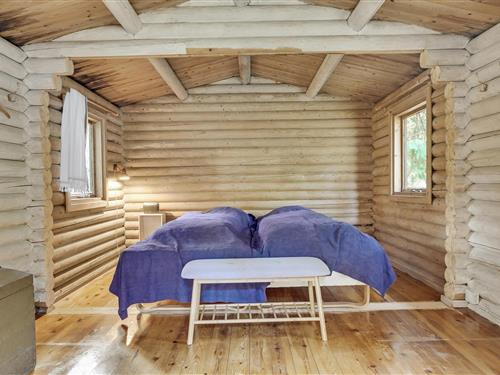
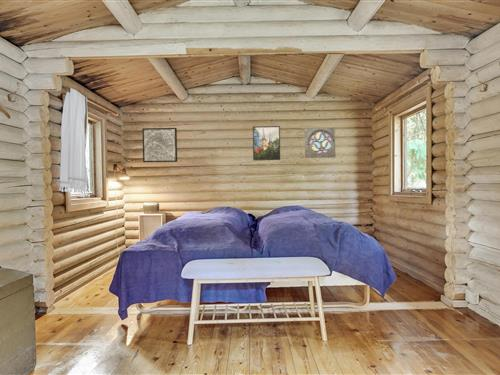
+ wall ornament [304,127,336,159]
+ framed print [252,125,281,161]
+ wall art [141,127,178,163]
